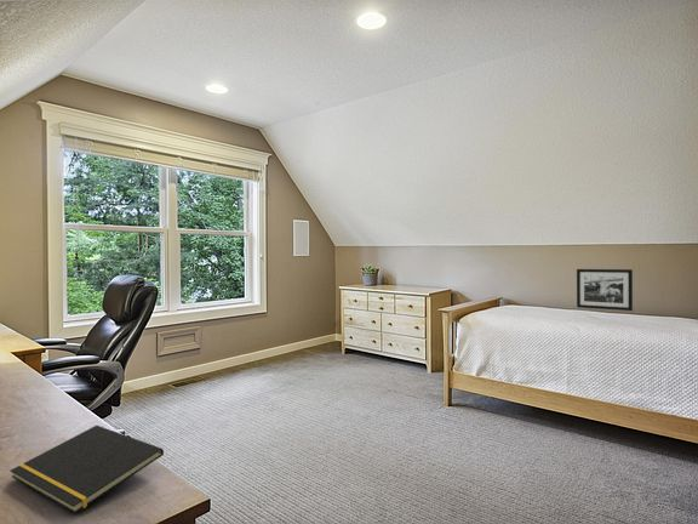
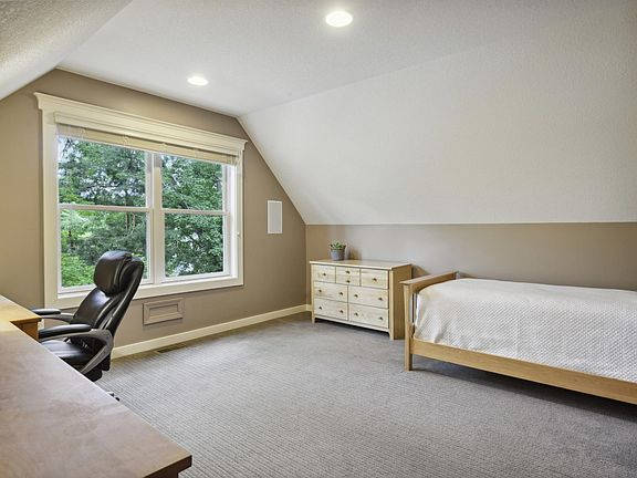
- notepad [8,425,165,514]
- picture frame [576,268,634,312]
